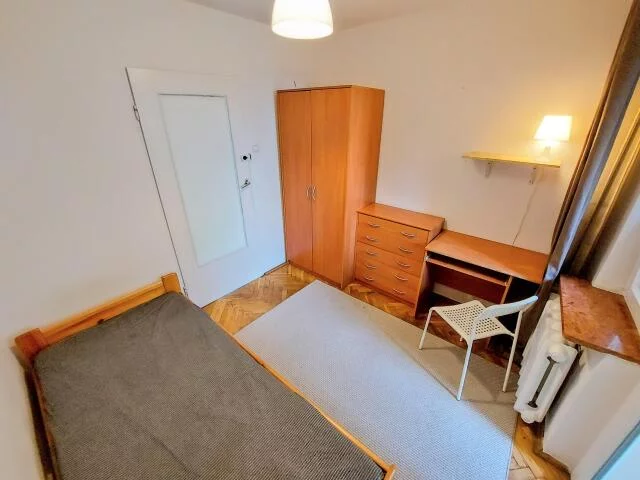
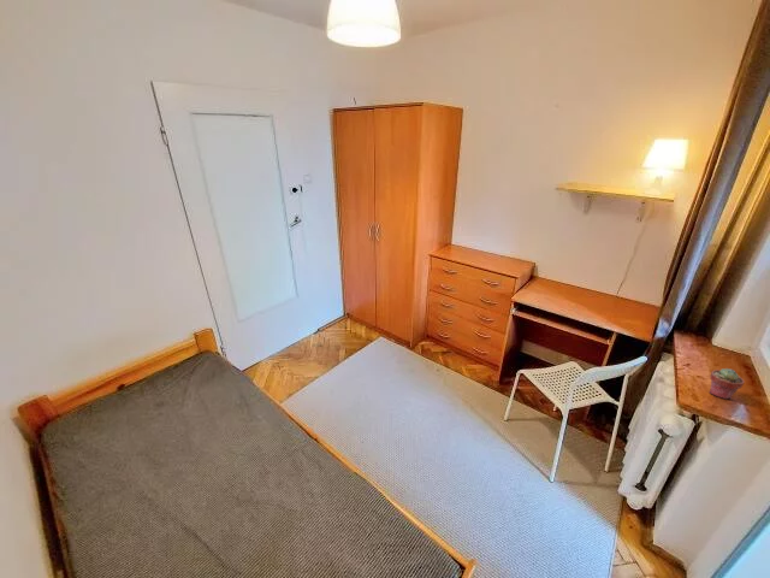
+ potted succulent [707,367,746,400]
